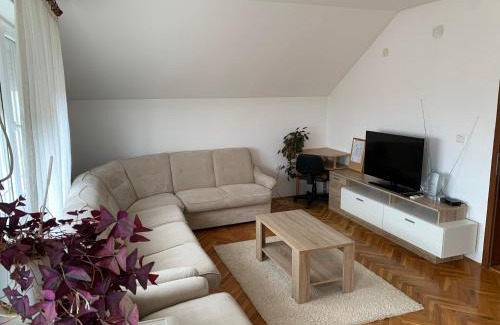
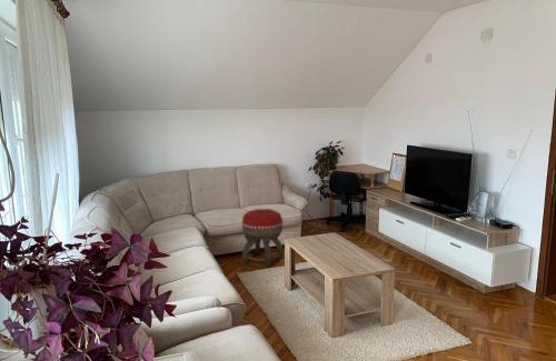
+ footstool [241,208,284,268]
